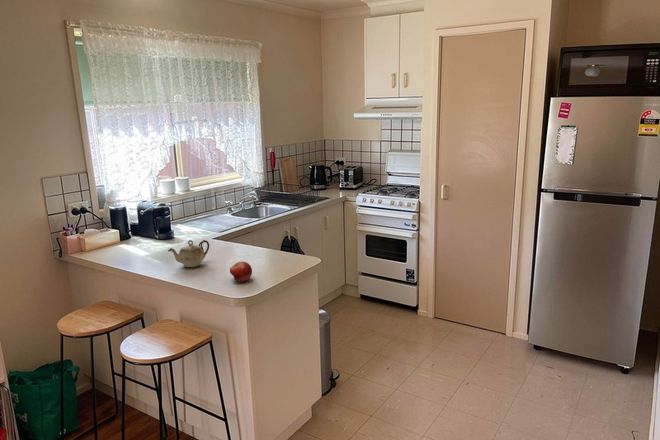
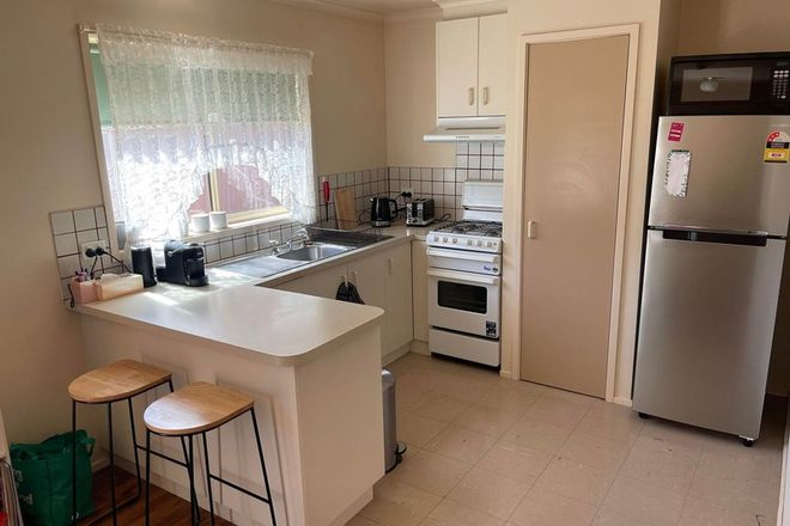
- fruit [229,261,253,283]
- teapot [167,239,210,268]
